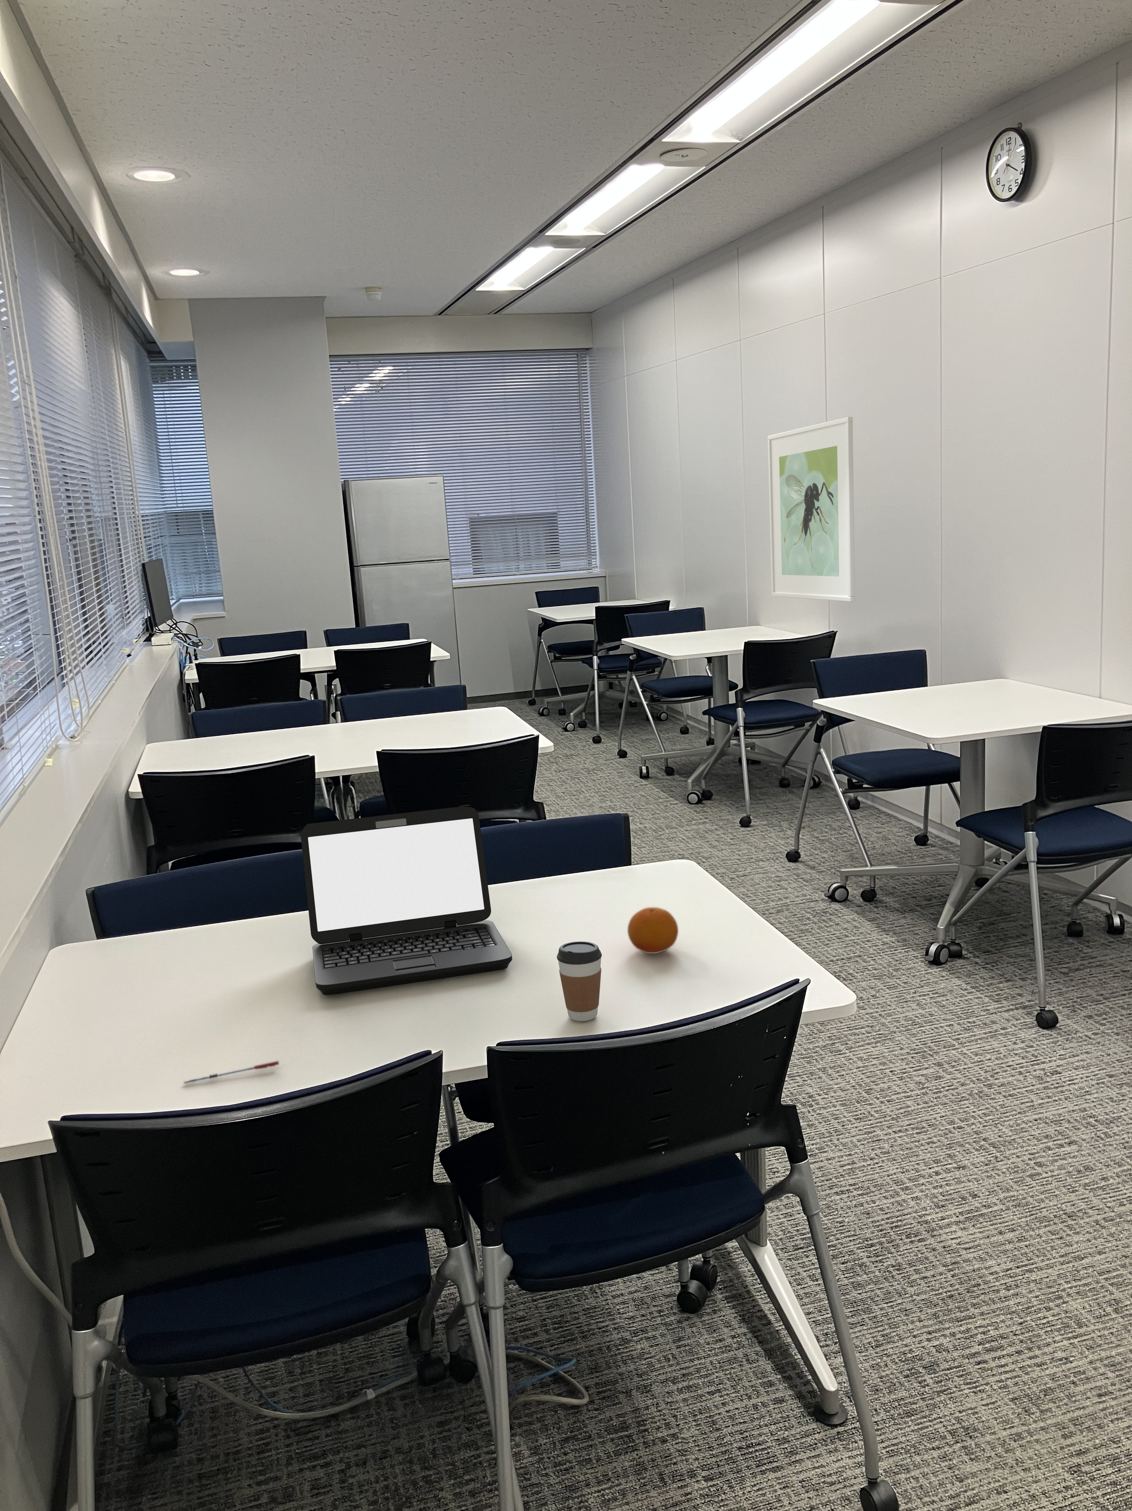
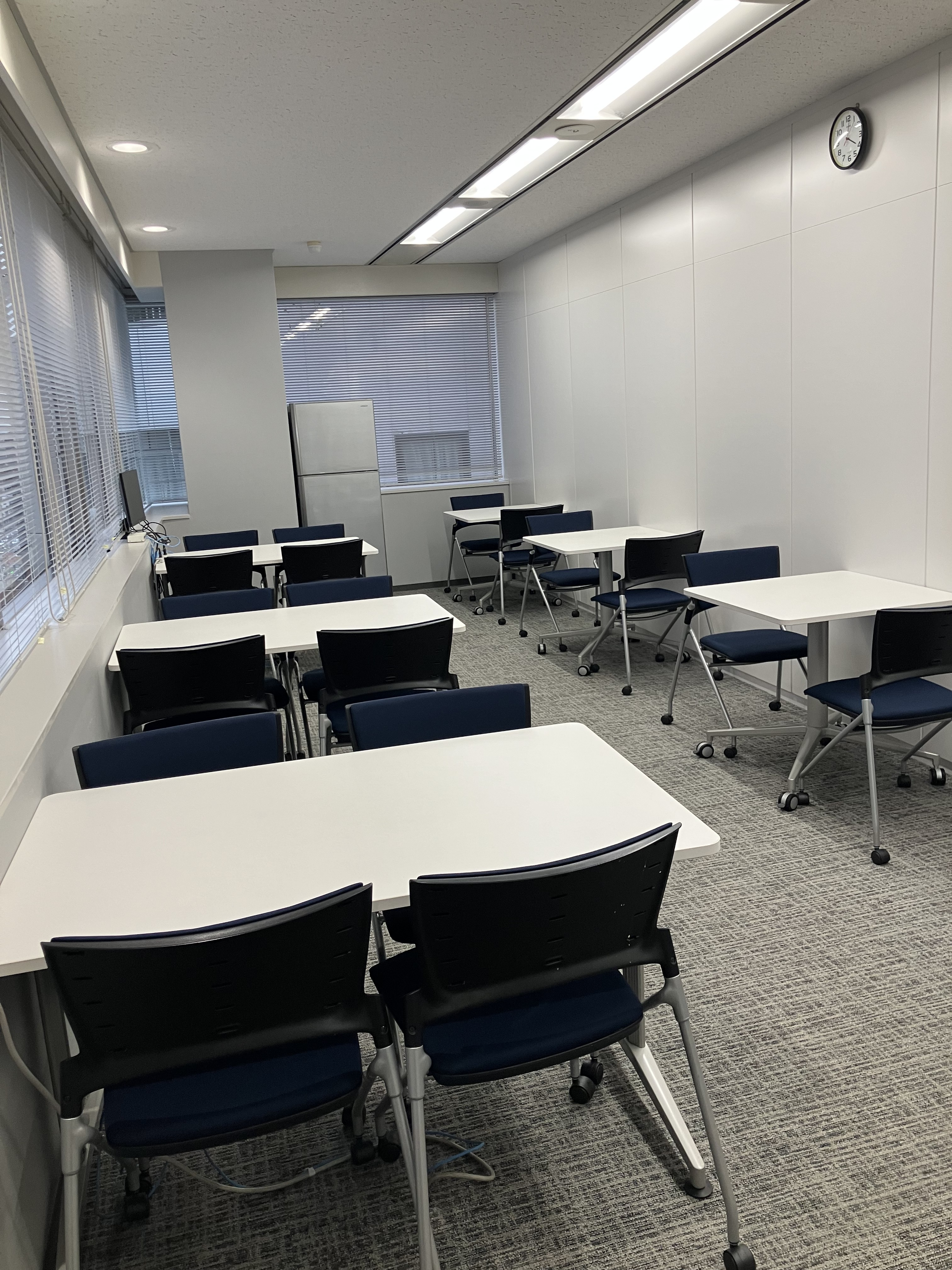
- pen [183,1060,279,1085]
- coffee cup [556,941,603,1022]
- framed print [767,416,855,602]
- fruit [627,907,679,954]
- laptop [301,807,512,996]
